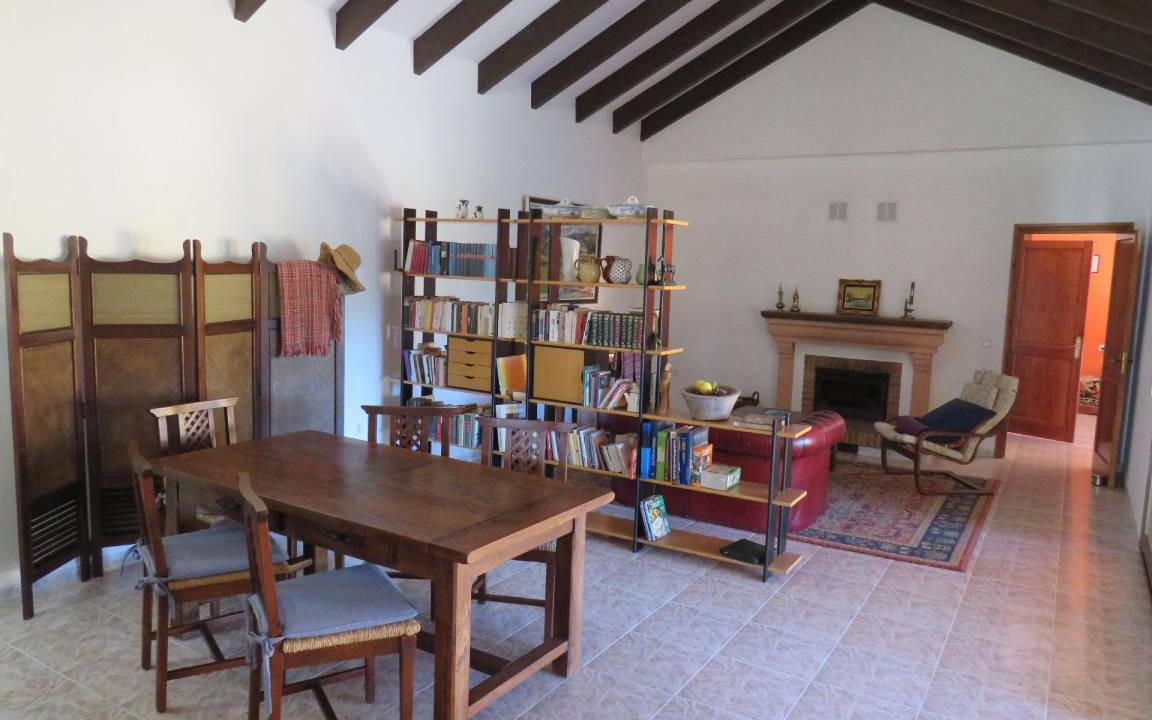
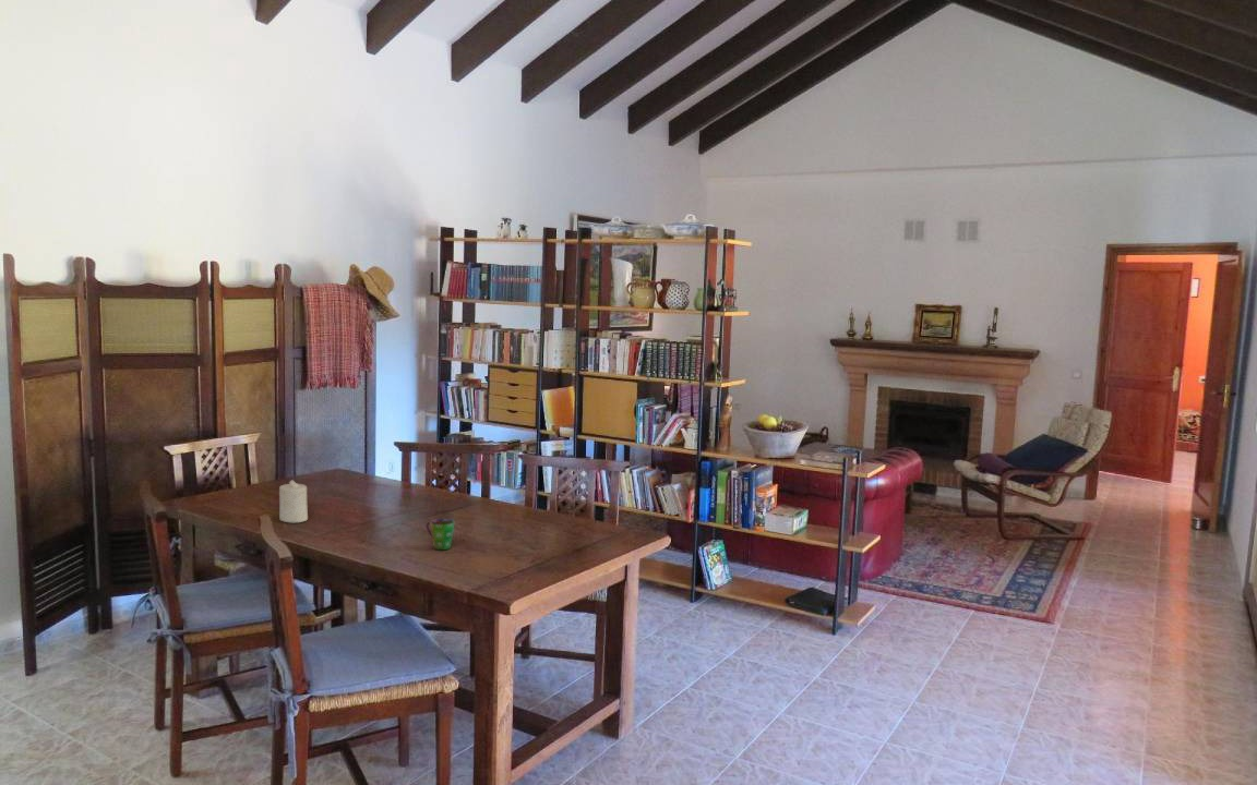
+ cup [426,518,456,551]
+ candle [278,479,309,523]
